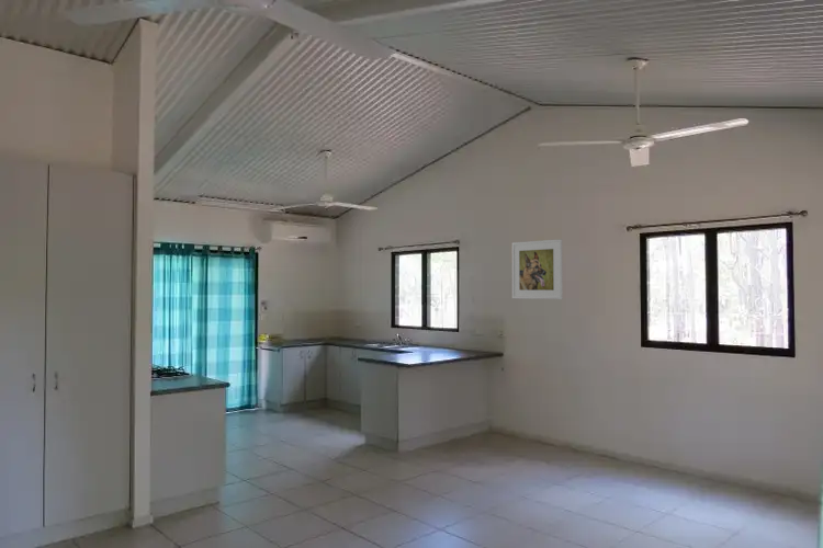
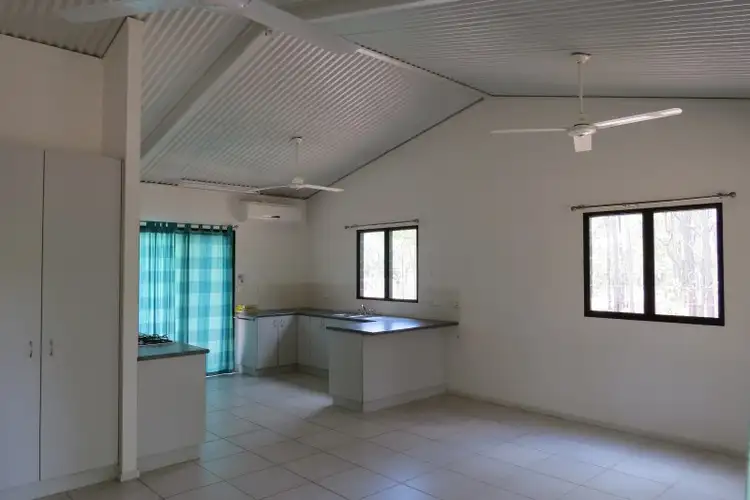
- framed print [511,238,564,300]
